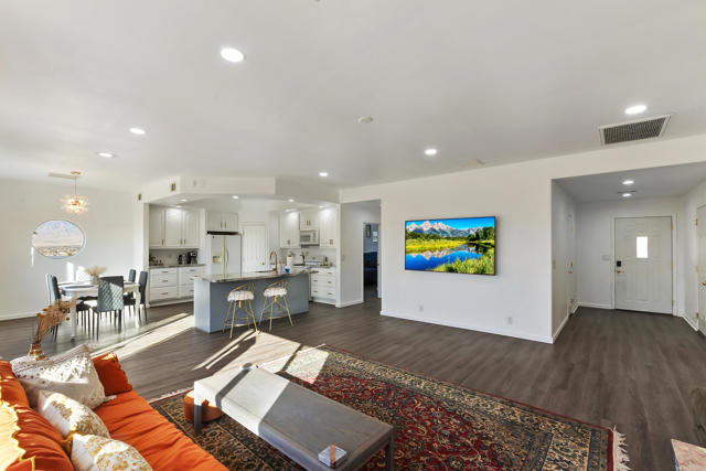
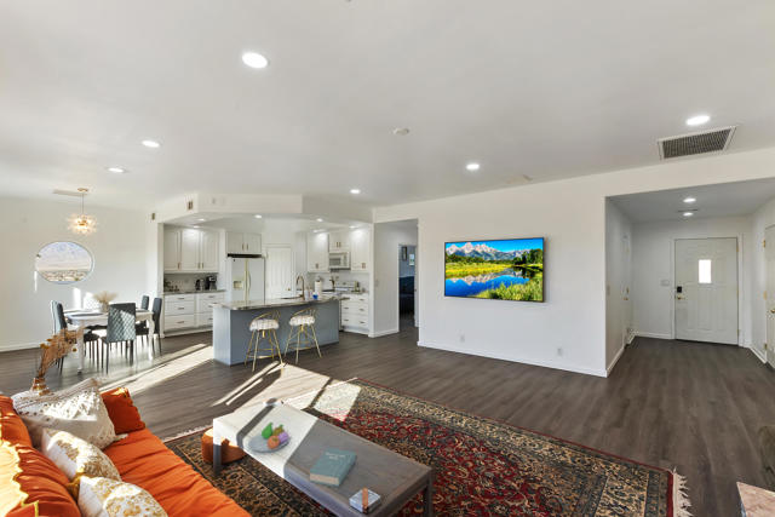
+ fruit bowl [247,421,289,454]
+ book [308,447,357,488]
